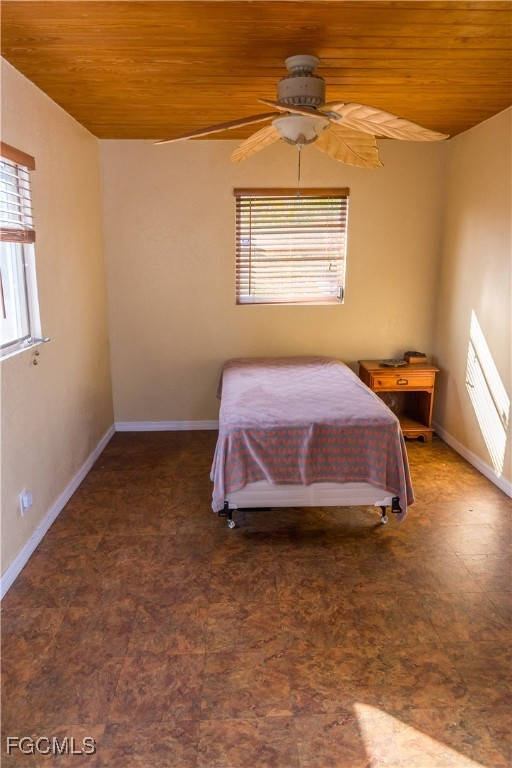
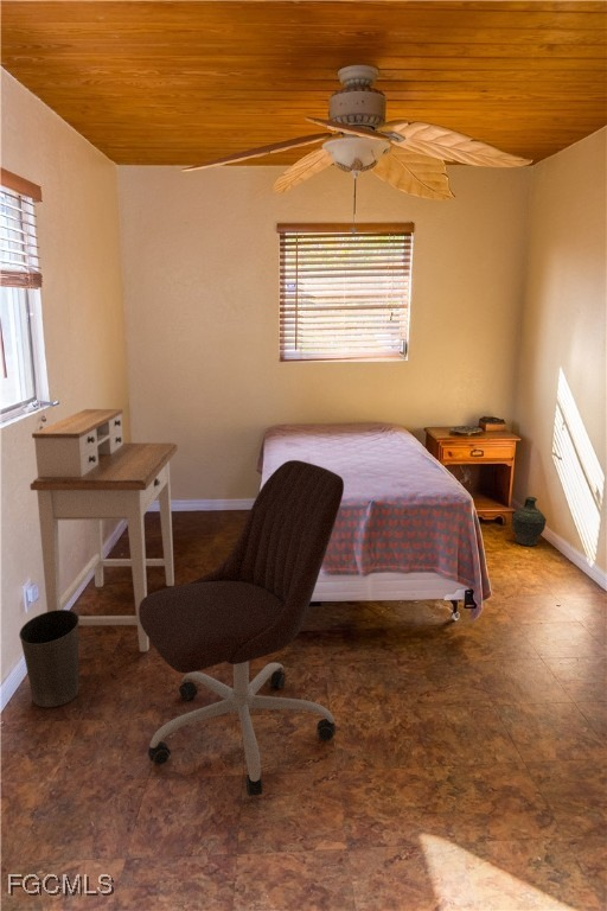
+ office chair [139,459,345,797]
+ ceramic jug [511,496,548,547]
+ desk [30,408,179,652]
+ waste basket [18,609,79,708]
